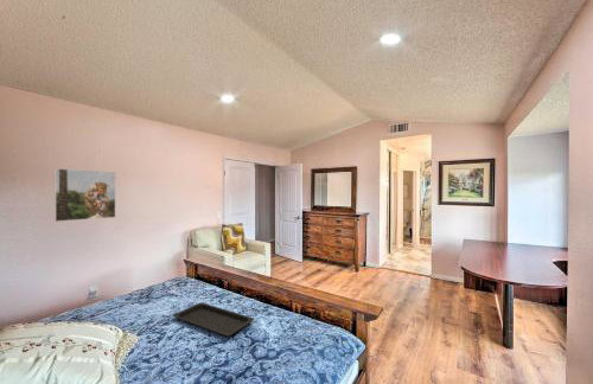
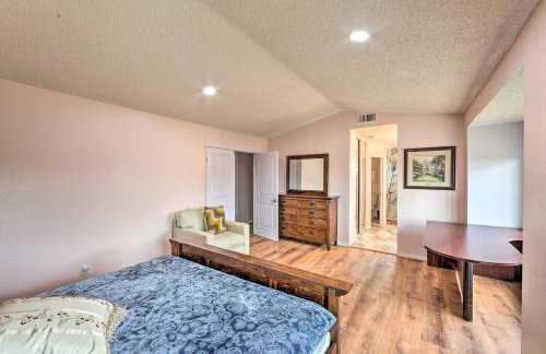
- serving tray [172,301,255,337]
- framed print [53,167,116,223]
